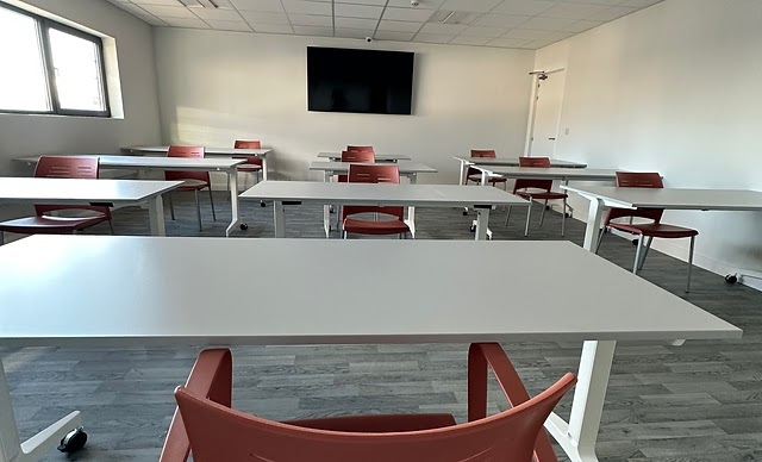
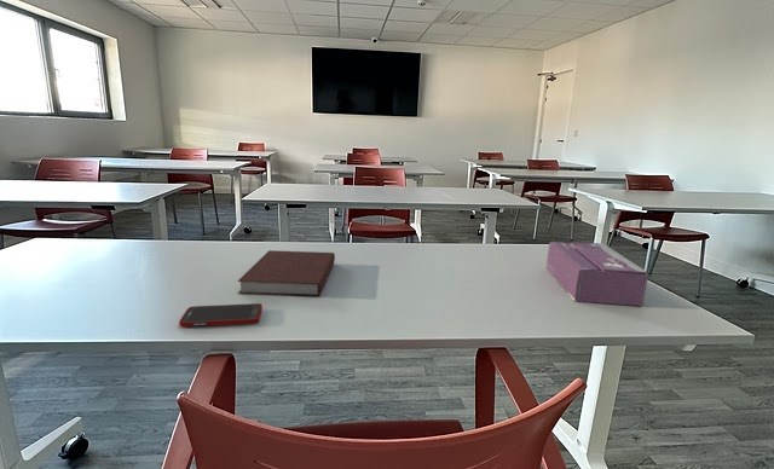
+ tissue box [545,241,649,307]
+ cell phone [178,302,264,328]
+ notebook [237,249,336,297]
